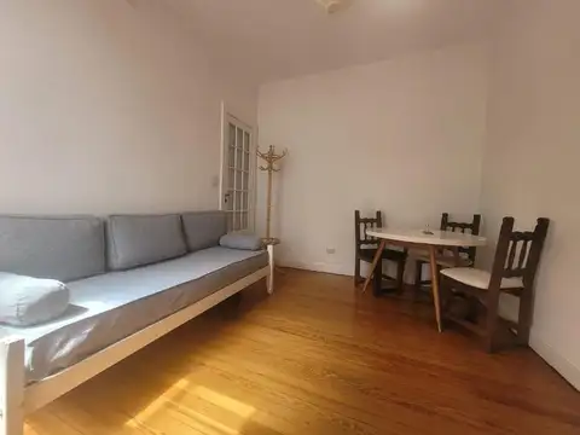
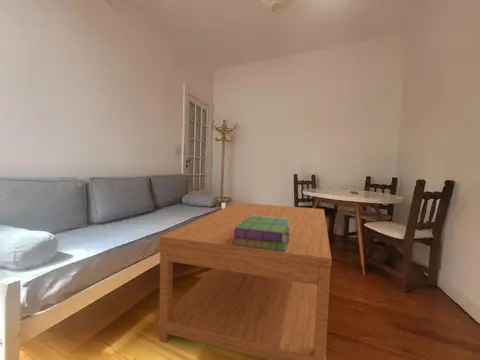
+ stack of books [232,216,291,252]
+ coffee table [157,202,333,360]
